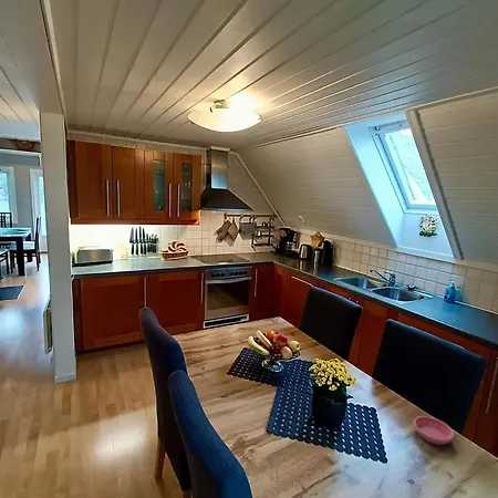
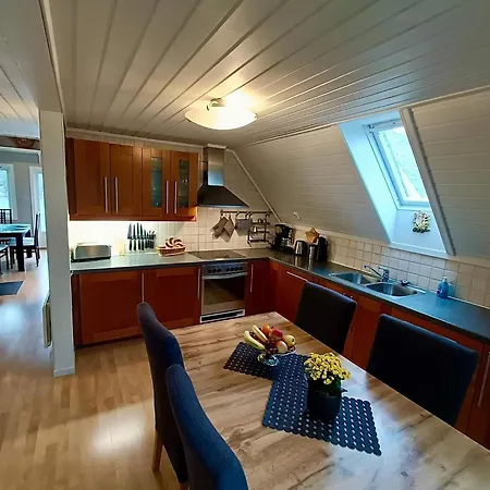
- saucer [413,415,455,446]
